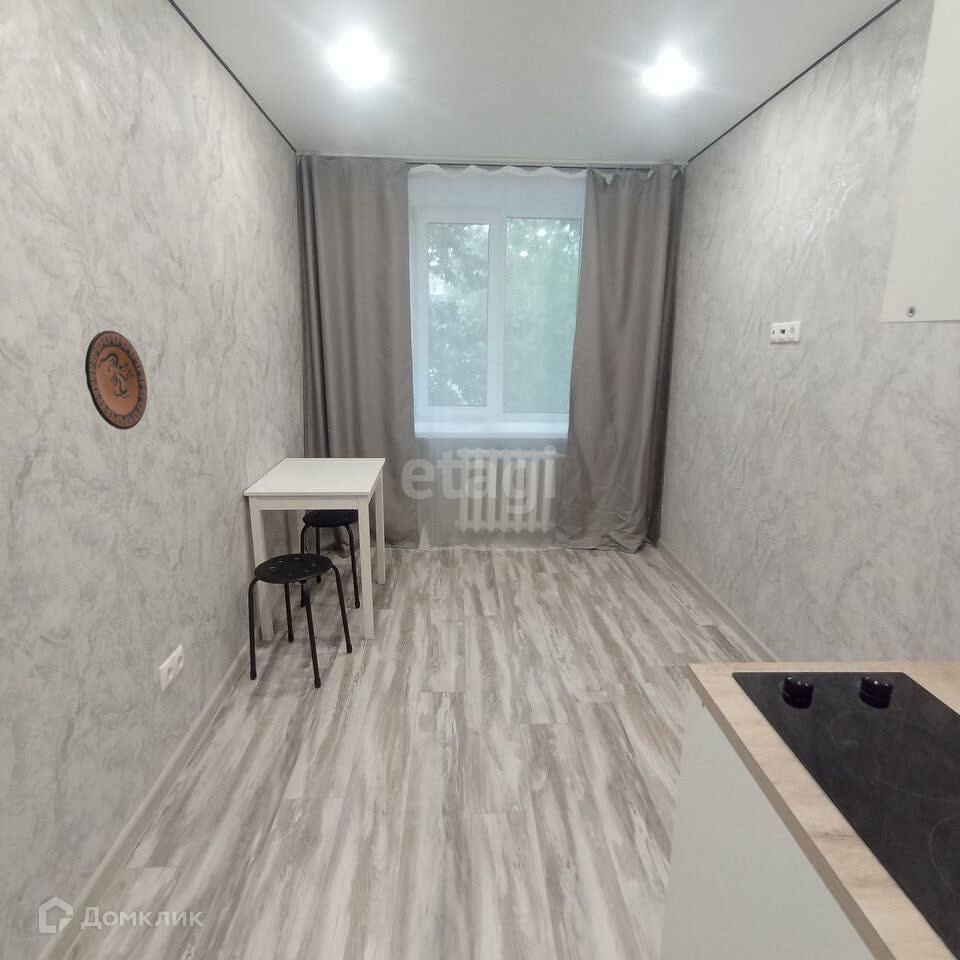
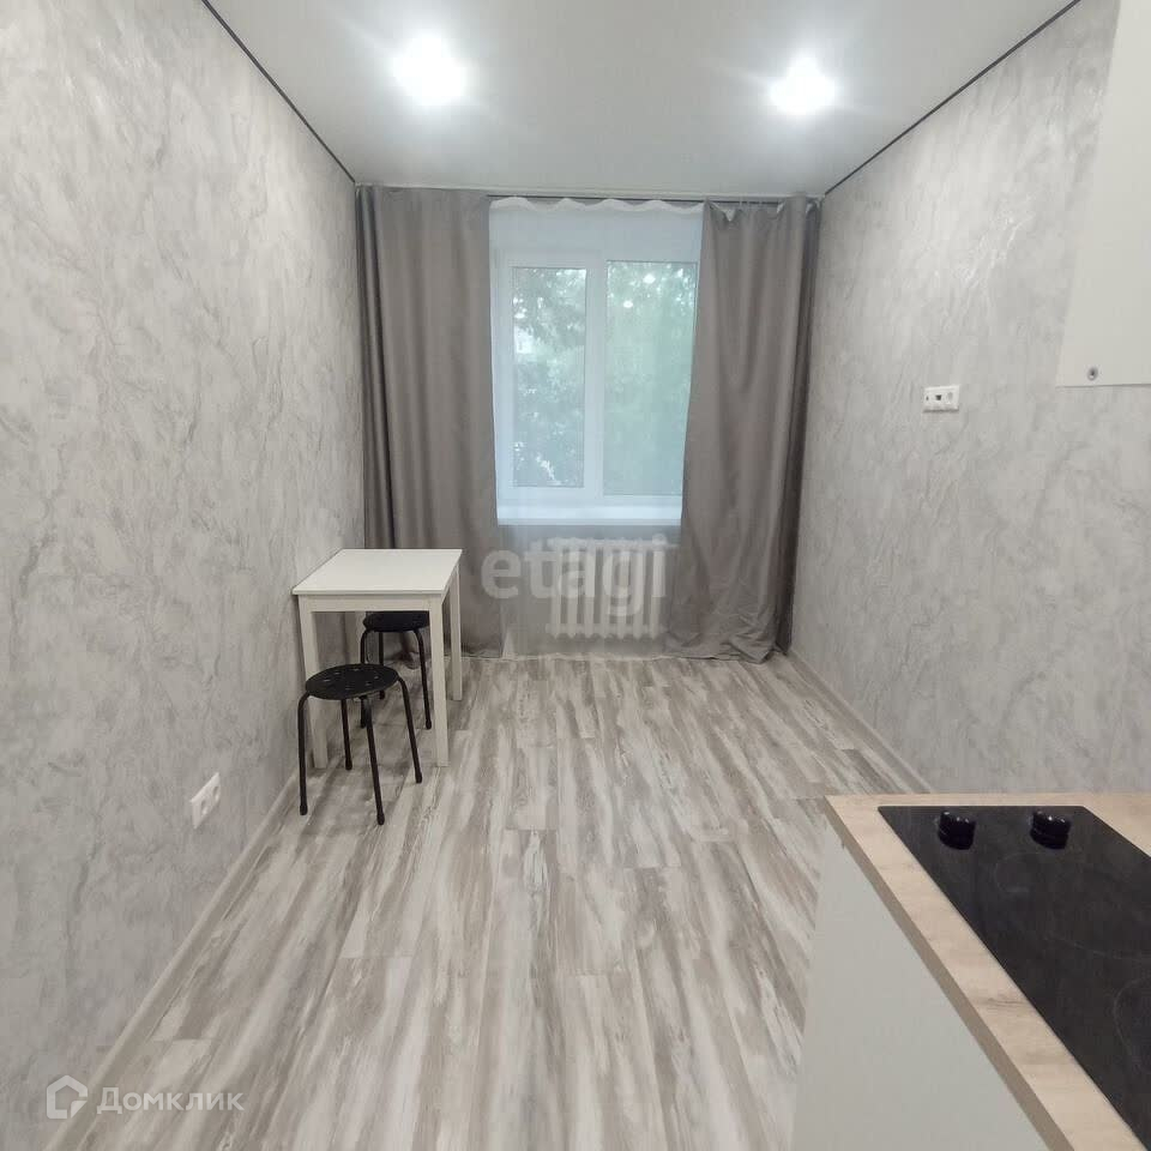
- decorative plate [84,330,148,431]
